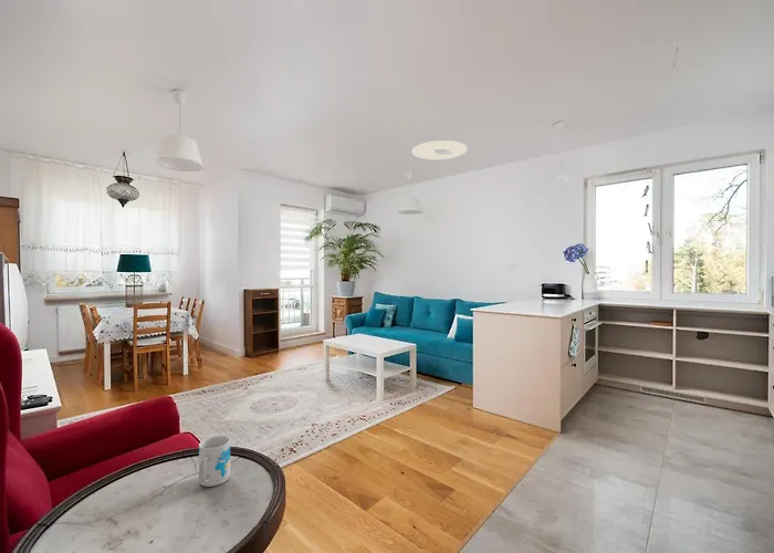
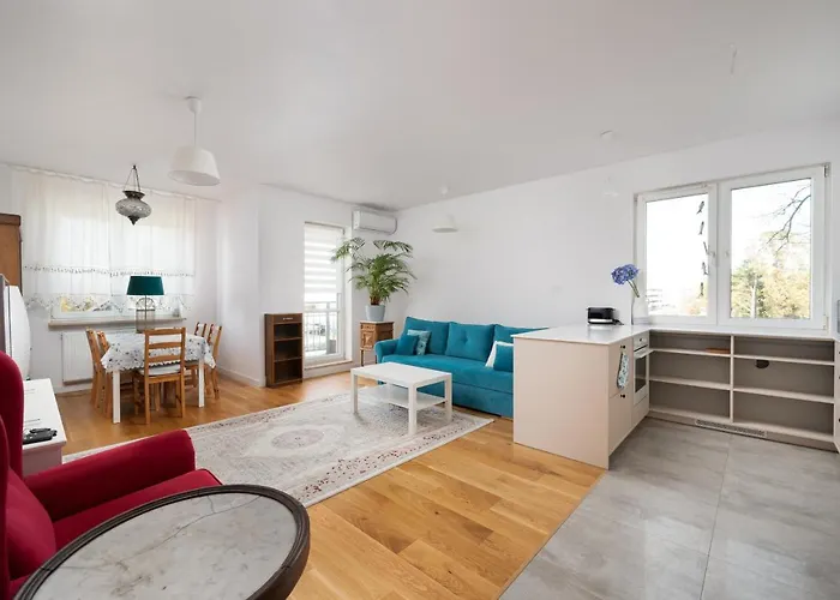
- ceiling light [411,139,469,160]
- mug [198,435,231,488]
